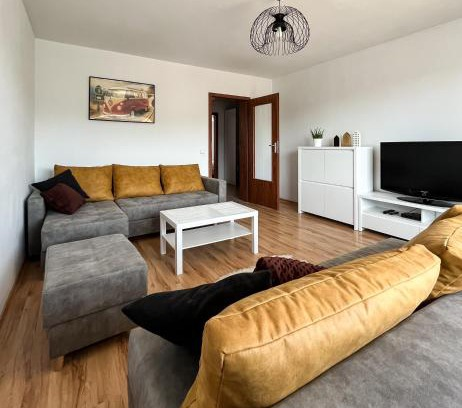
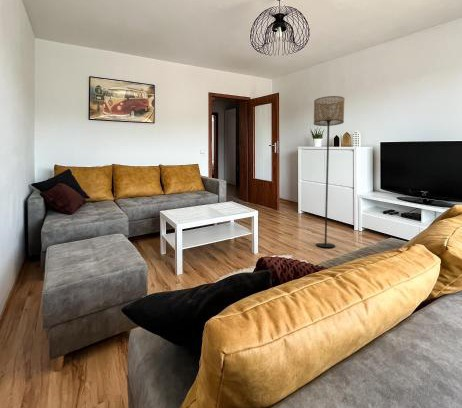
+ floor lamp [313,95,345,248]
